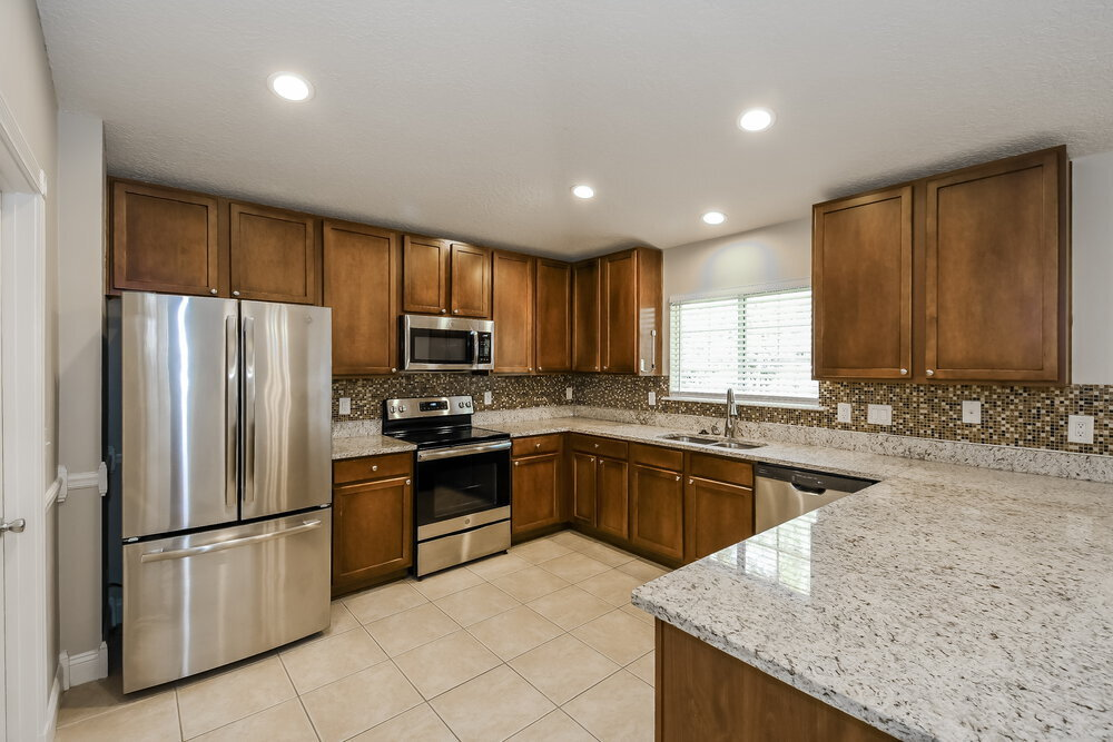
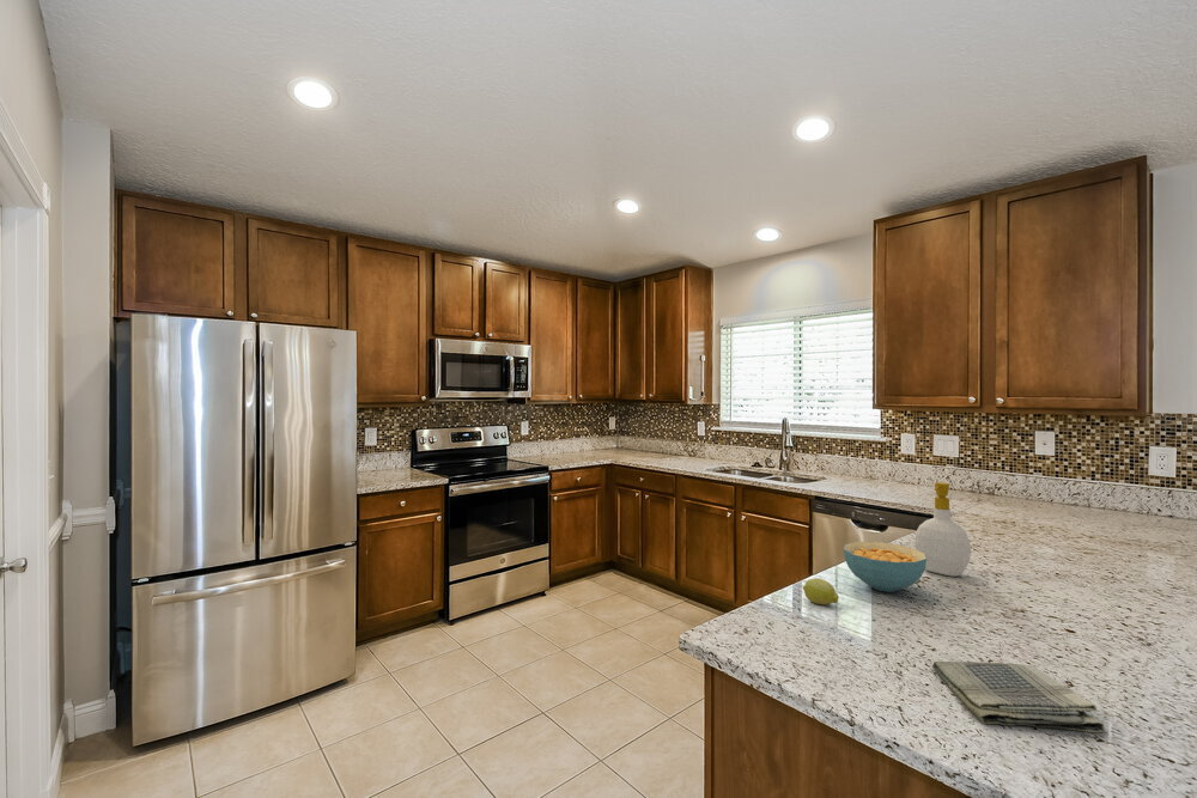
+ fruit [802,577,840,605]
+ dish towel [931,660,1106,733]
+ cereal bowl [843,541,926,593]
+ soap bottle [913,481,972,578]
